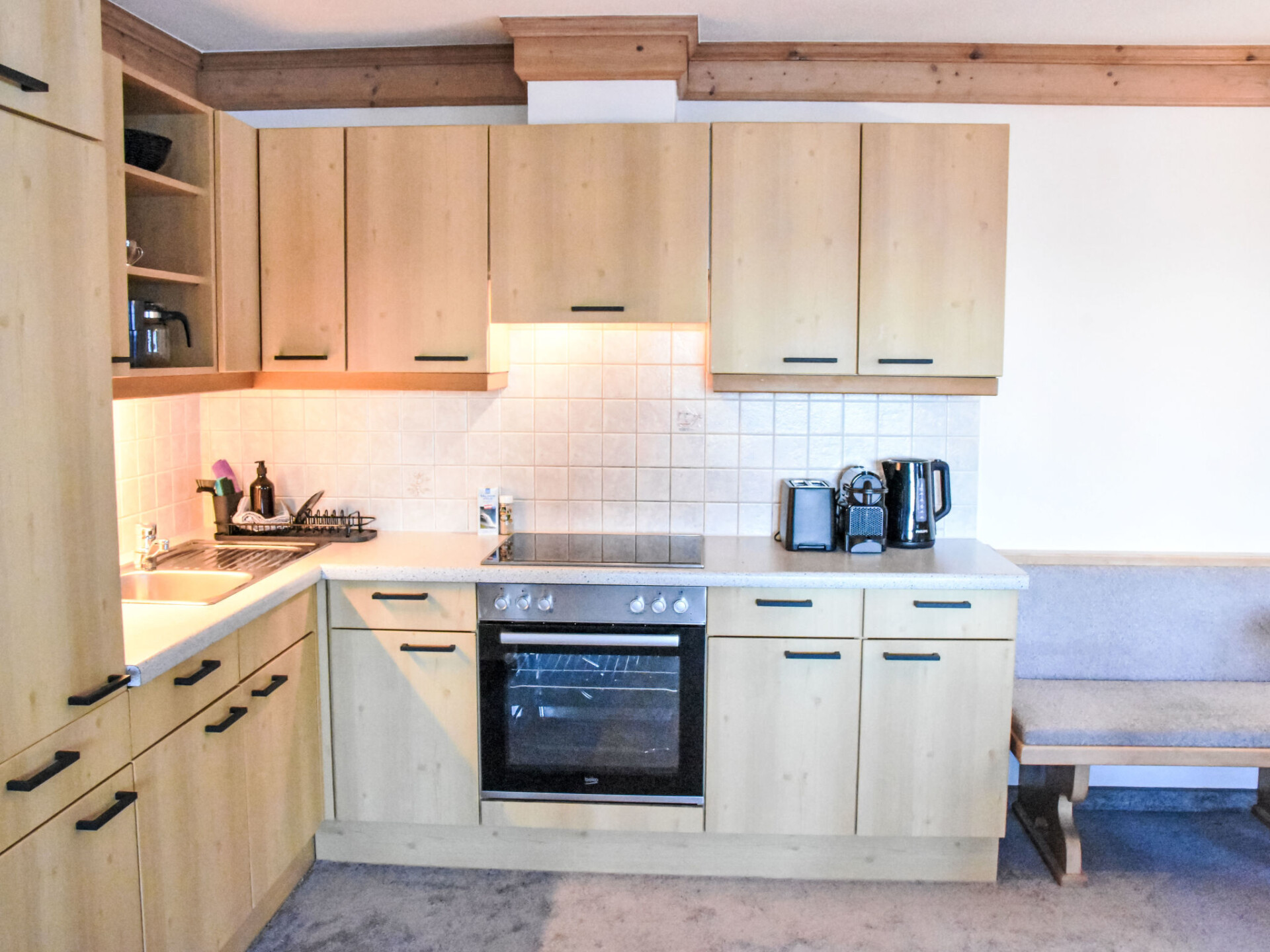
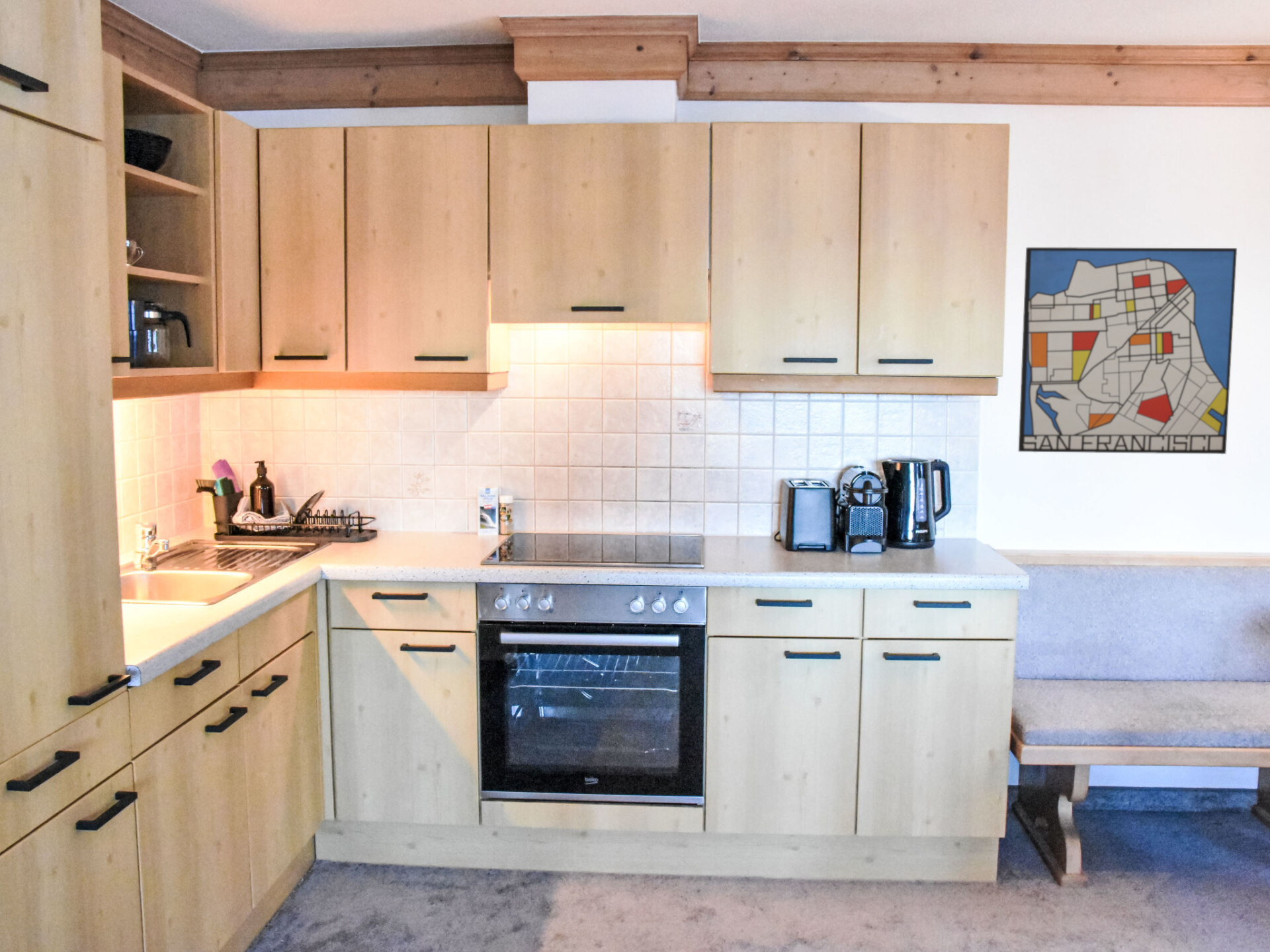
+ wall art [1018,247,1238,455]
